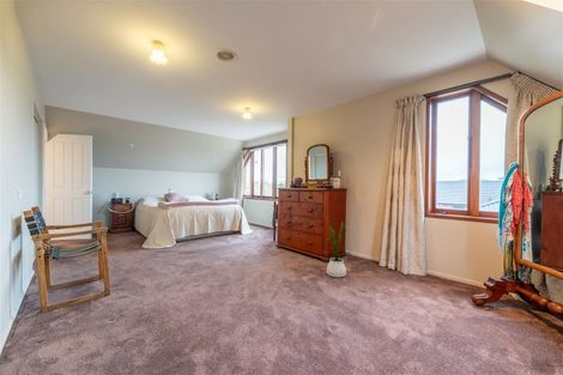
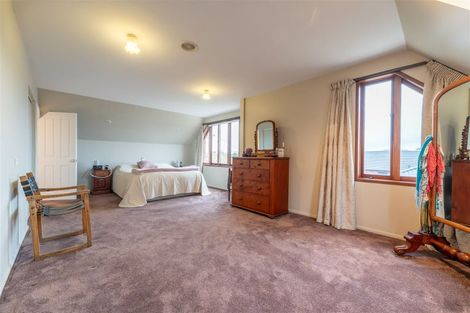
- house plant [322,216,355,278]
